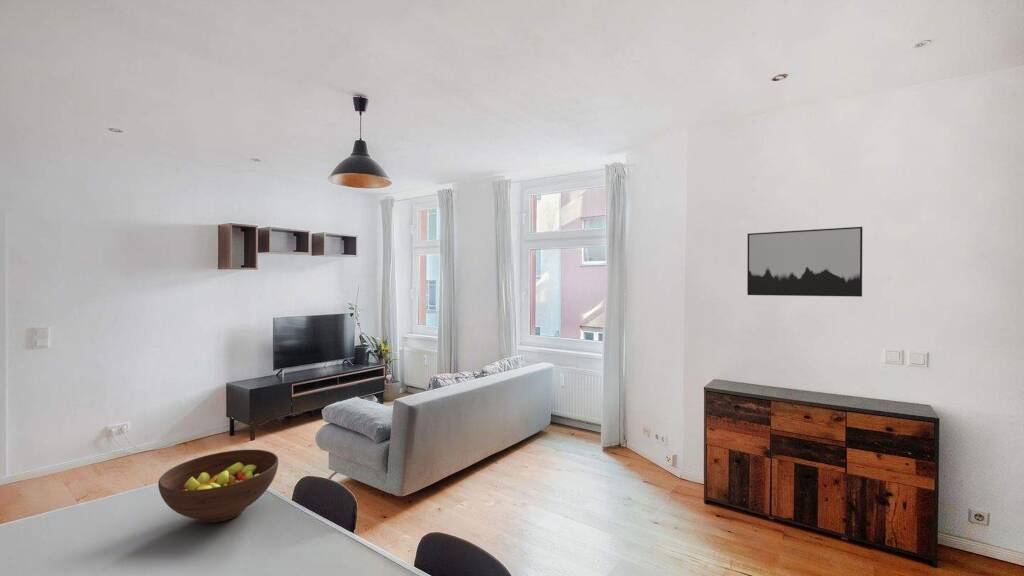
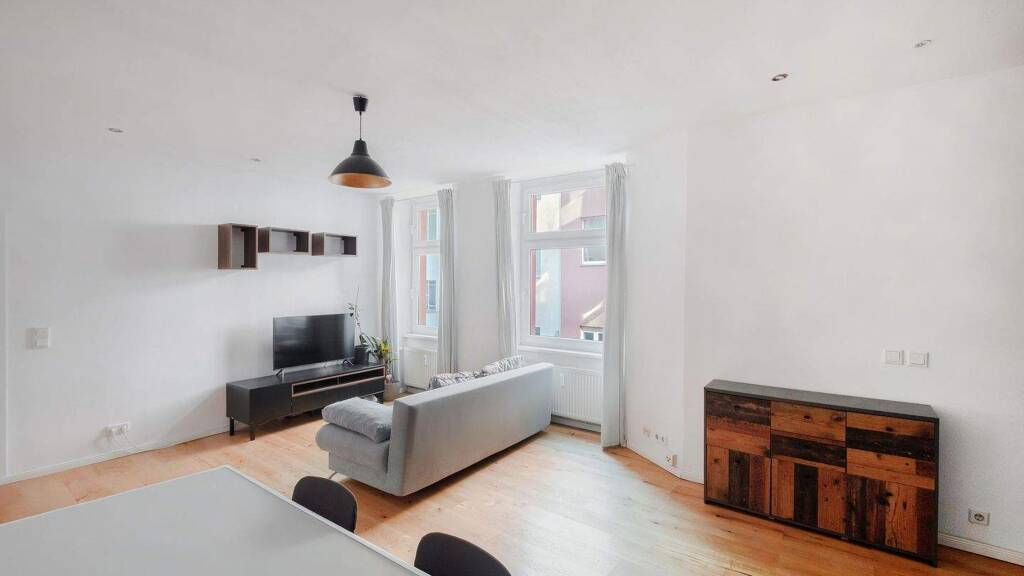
- wall art [746,226,863,298]
- fruit bowl [157,449,279,524]
